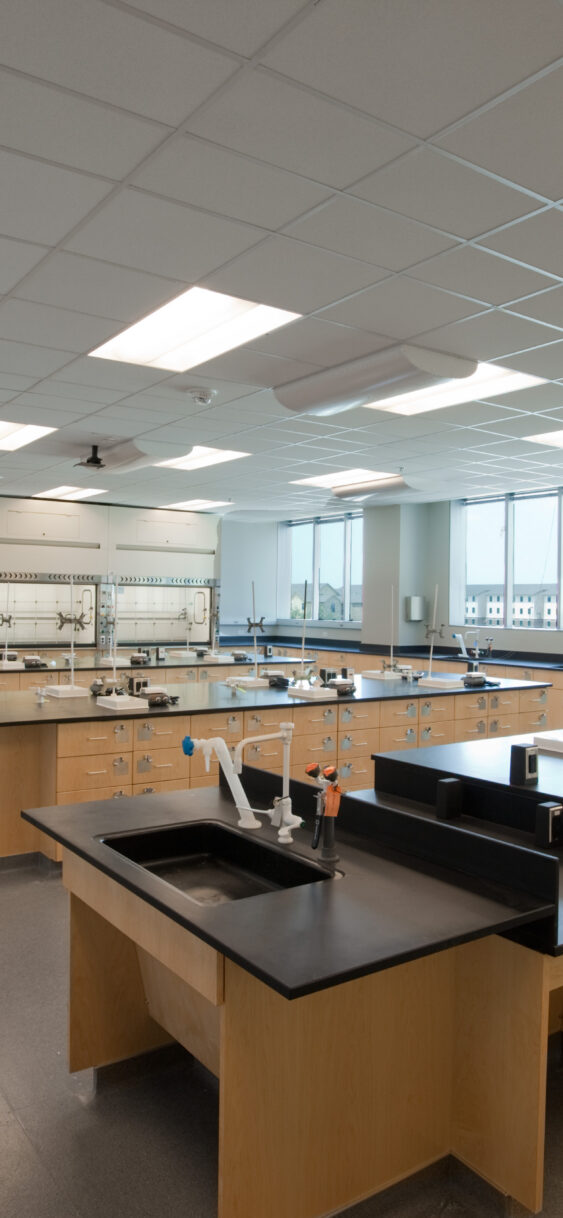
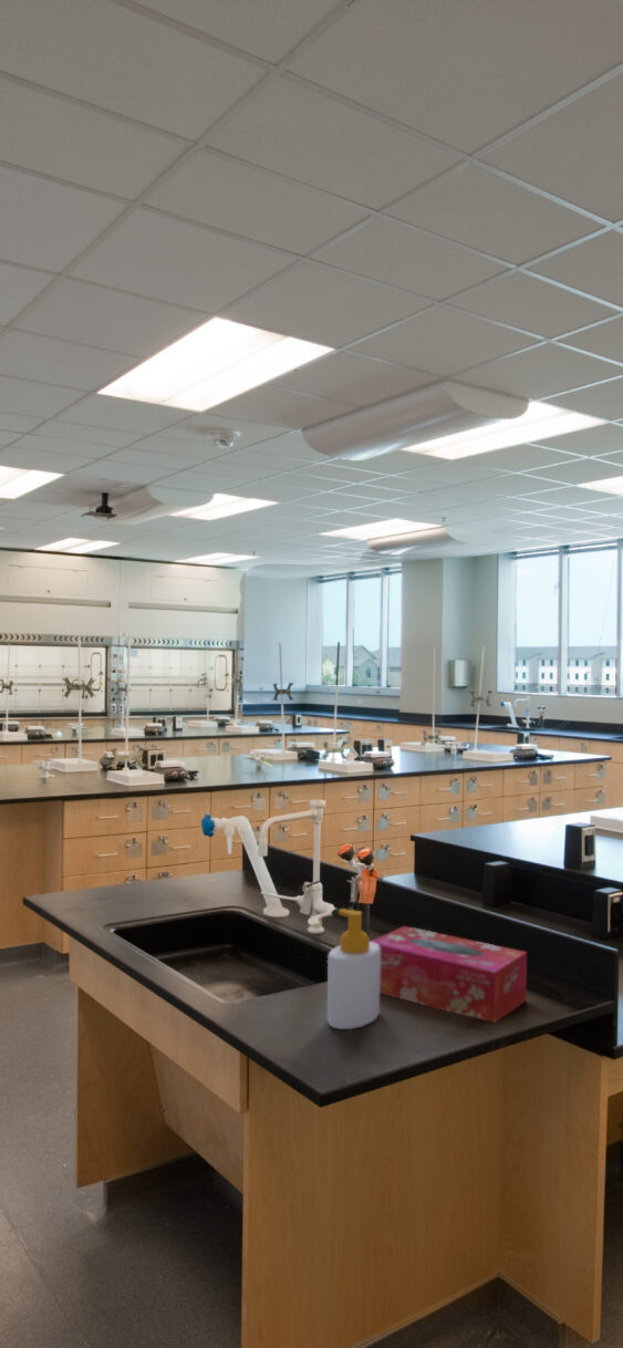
+ tissue box [370,925,528,1024]
+ soap bottle [326,908,381,1030]
